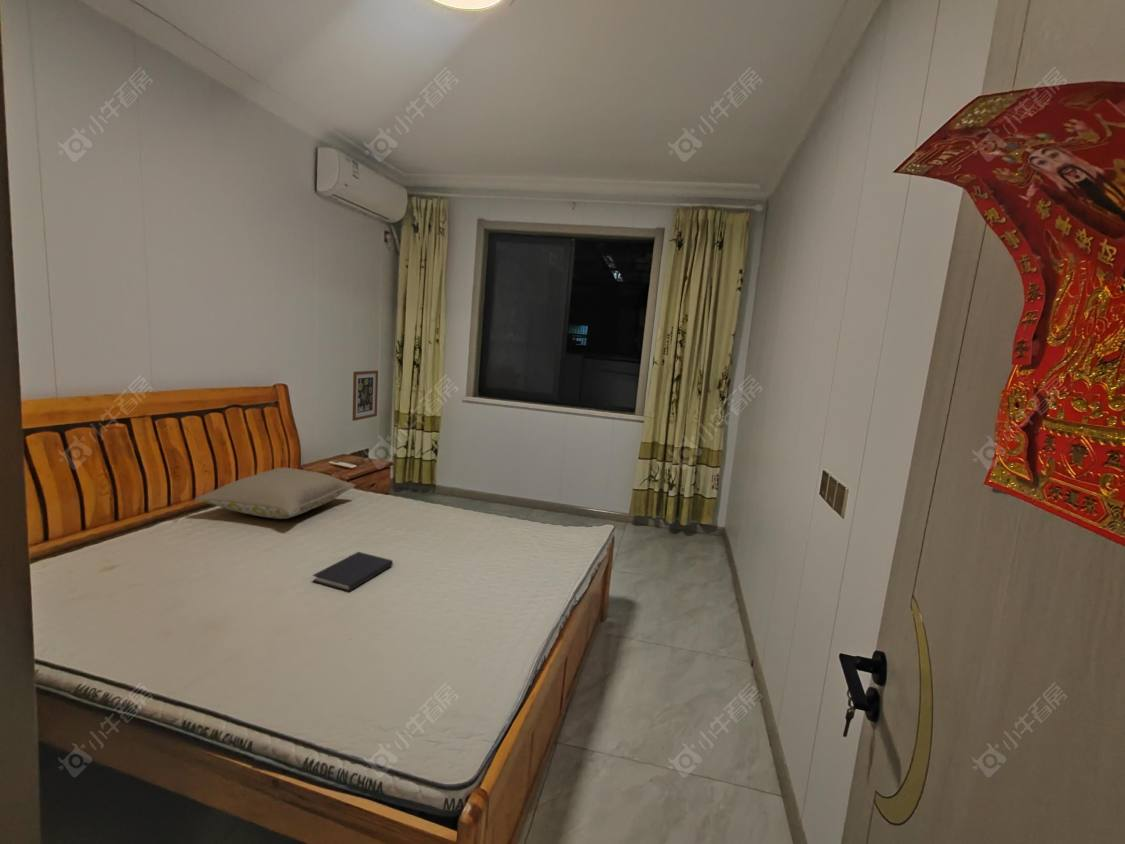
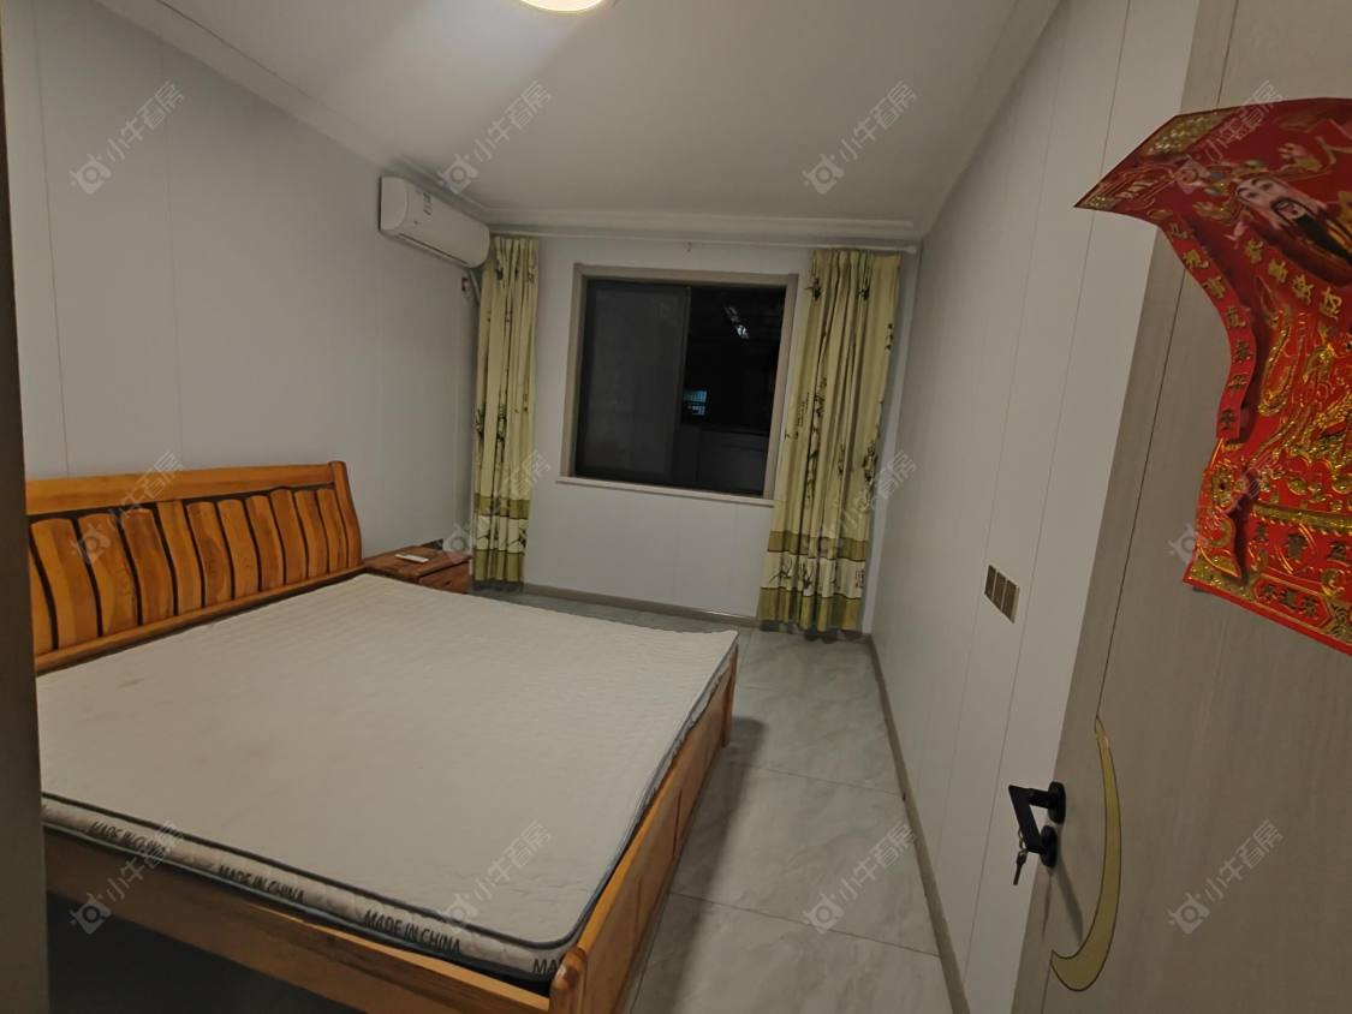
- pillow [194,466,357,520]
- wall art [352,369,379,422]
- diary [312,551,394,592]
